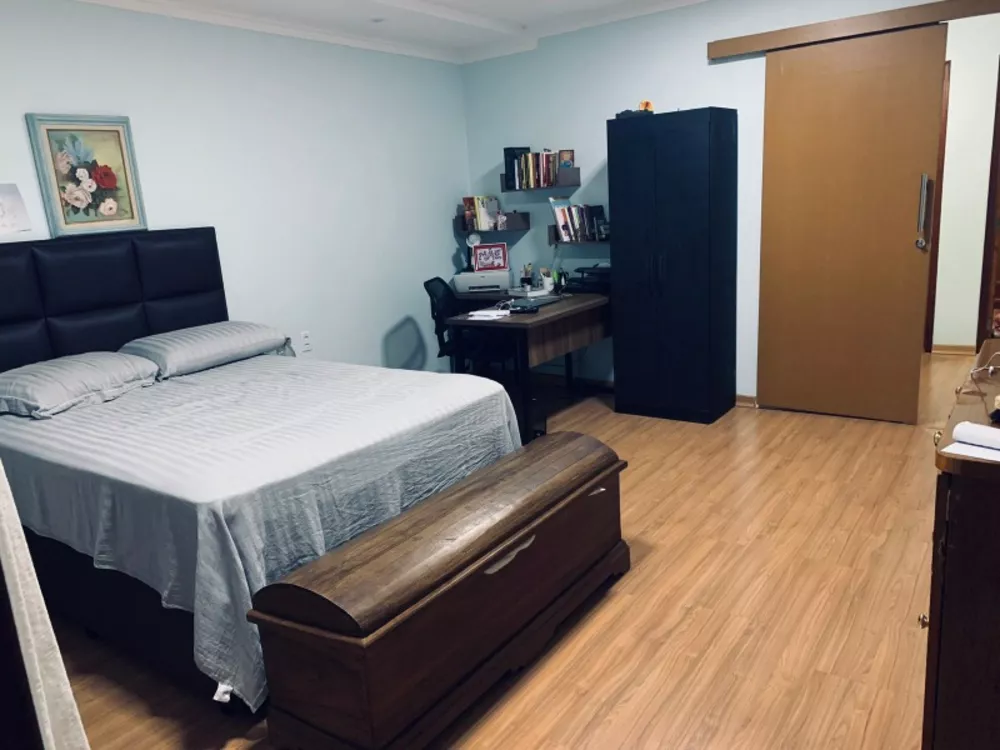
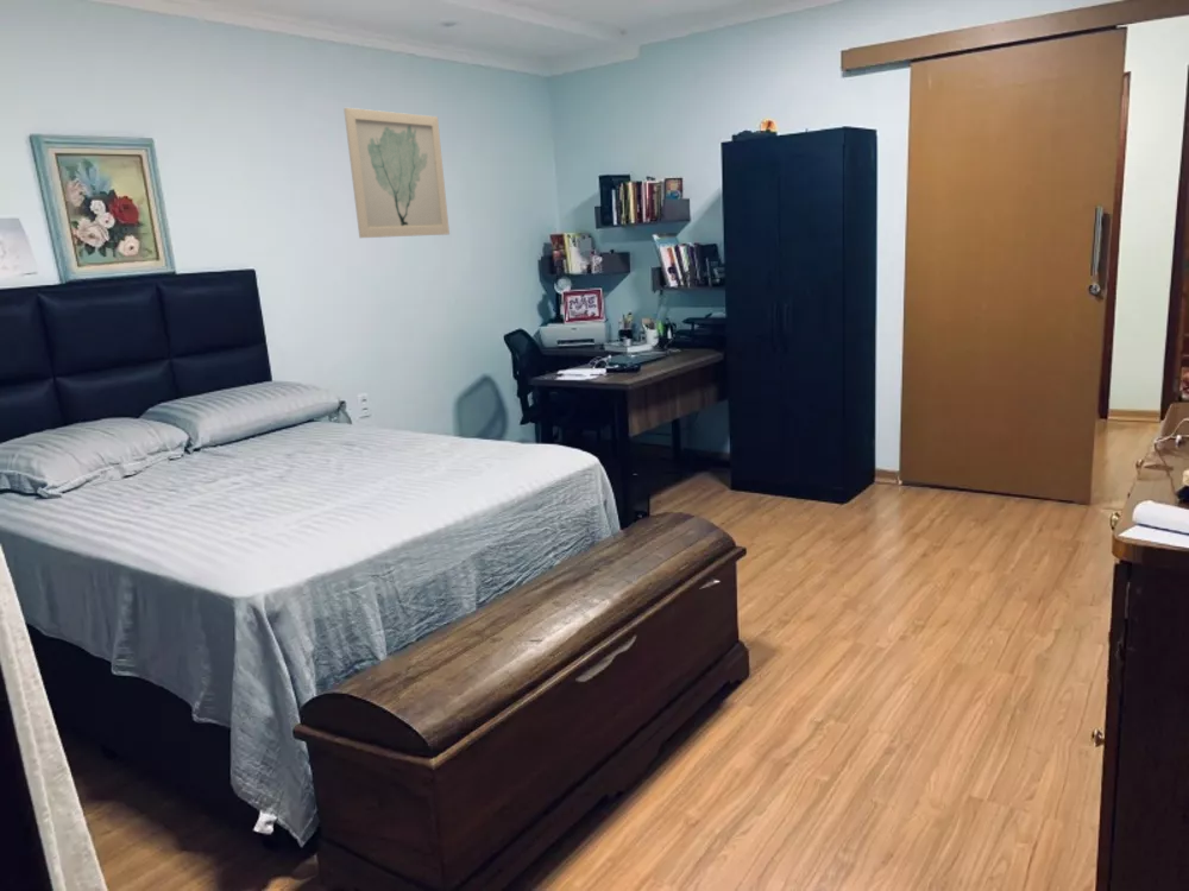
+ wall art [342,107,451,239]
